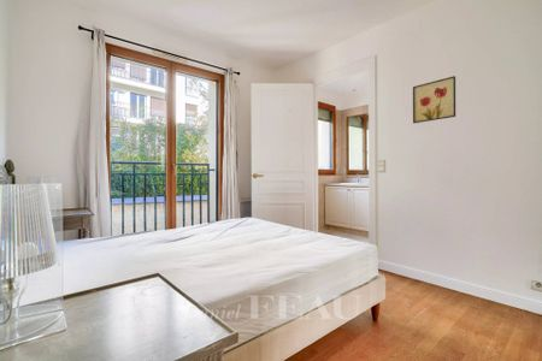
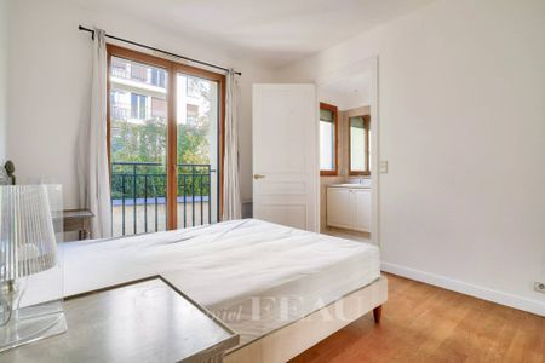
- wall art [412,75,456,124]
